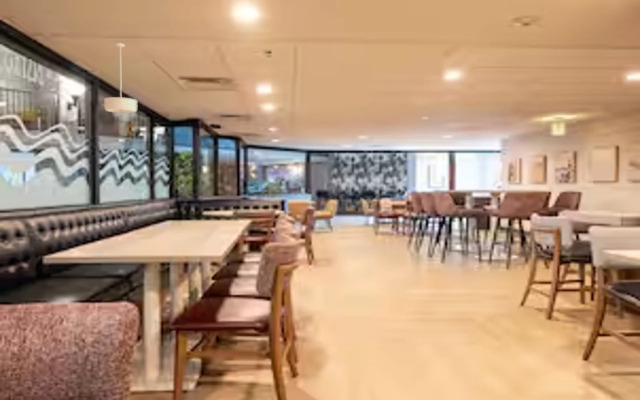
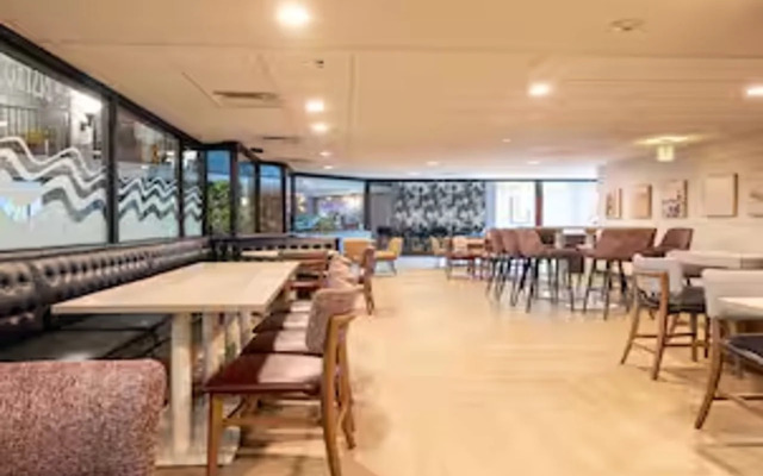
- ceiling light fixture [103,43,138,114]
